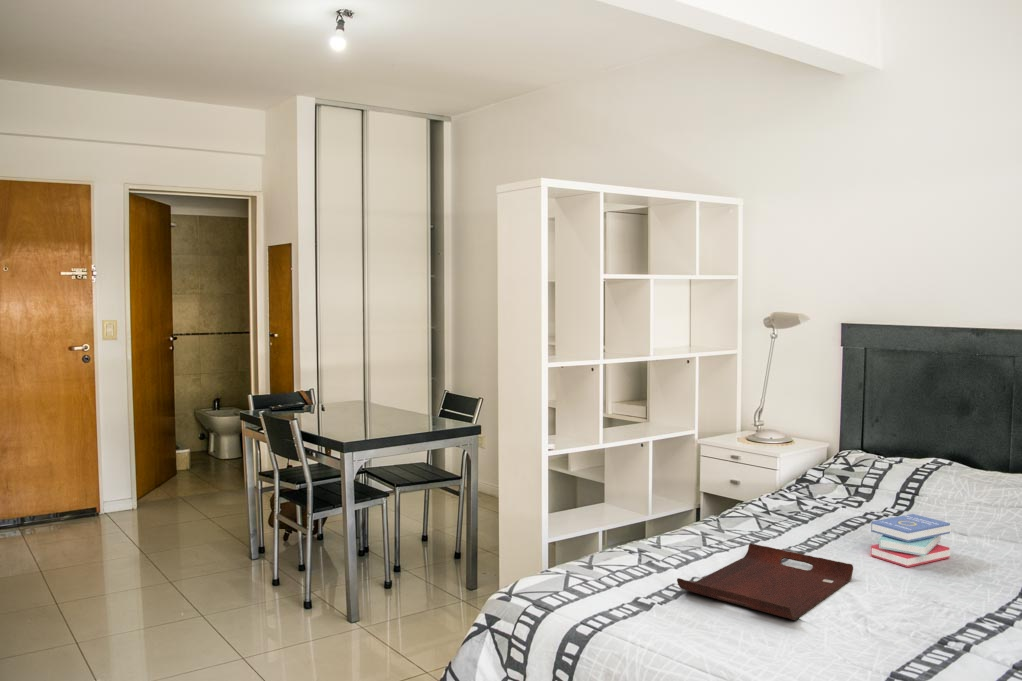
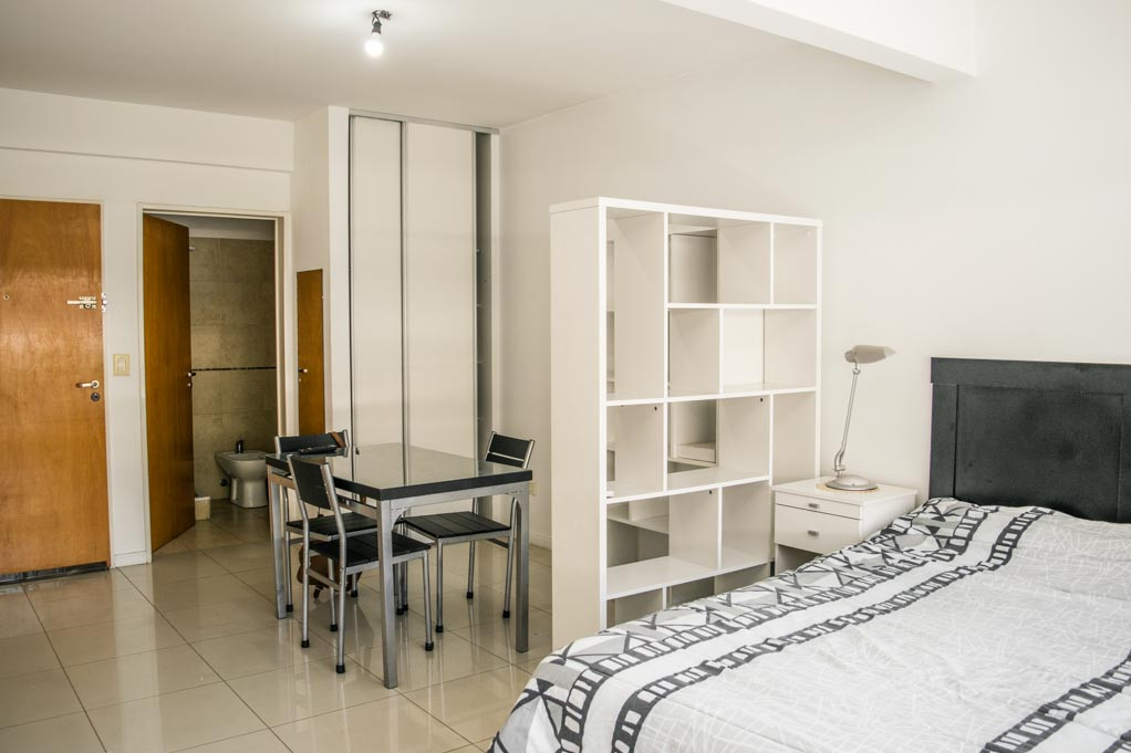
- serving tray [676,542,854,621]
- book [870,513,952,568]
